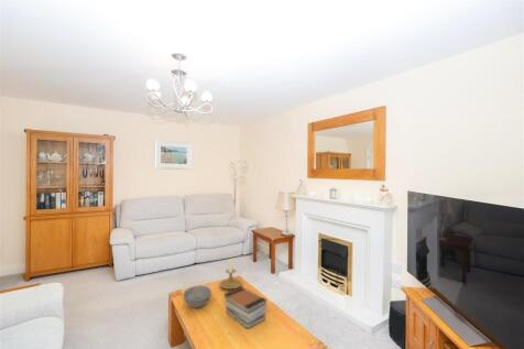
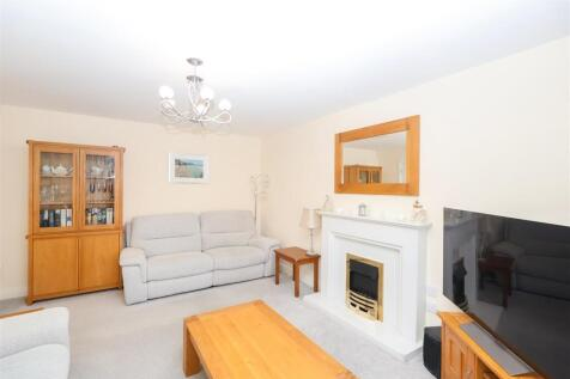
- book stack [222,286,268,329]
- bowl [183,284,212,308]
- candle holder [218,257,243,292]
